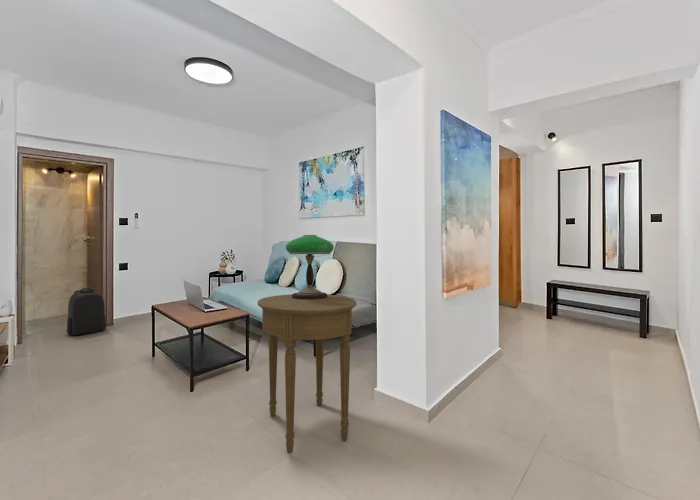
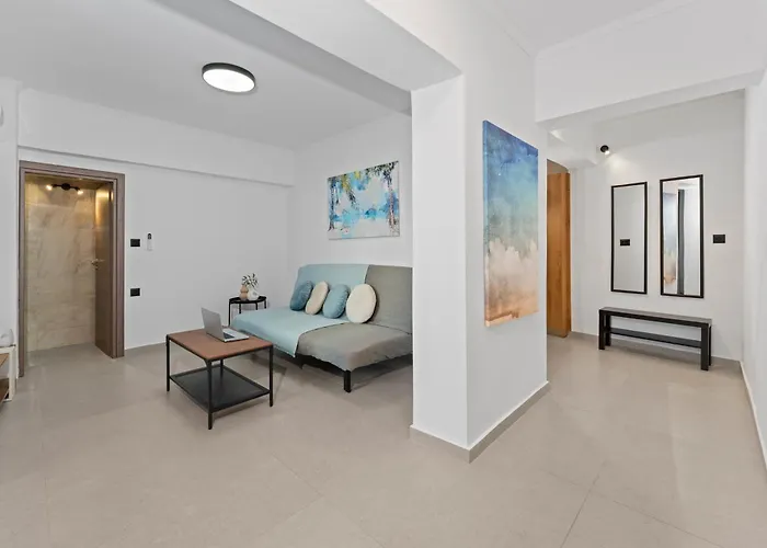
- table lamp [285,234,335,300]
- backpack [66,287,107,336]
- side table [257,293,358,454]
